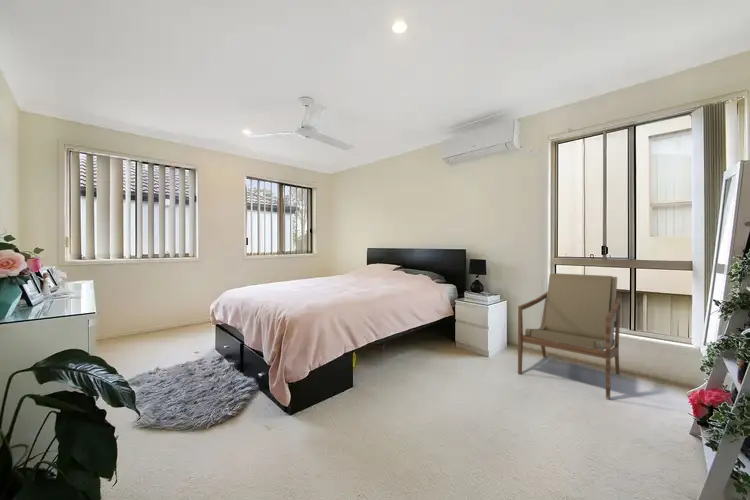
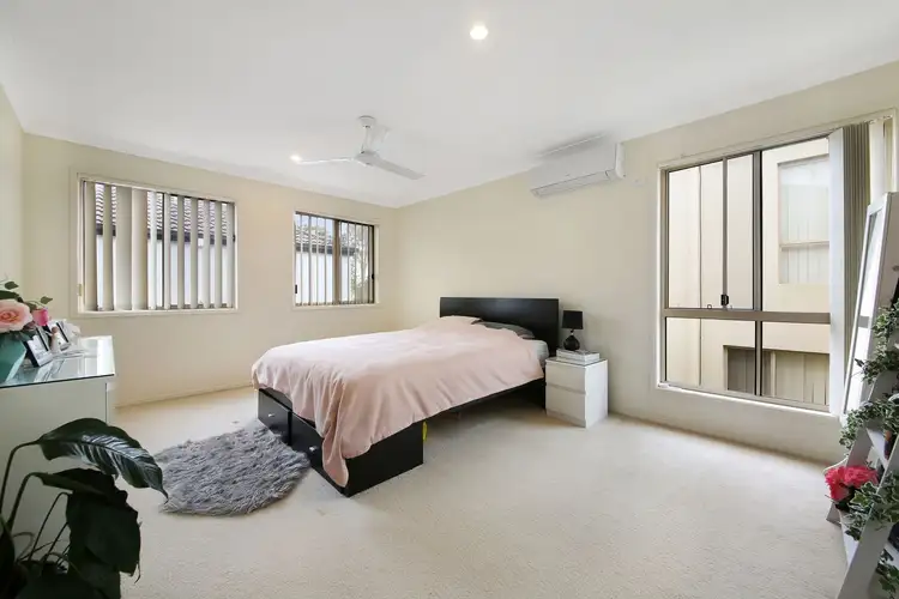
- armchair [517,272,622,399]
